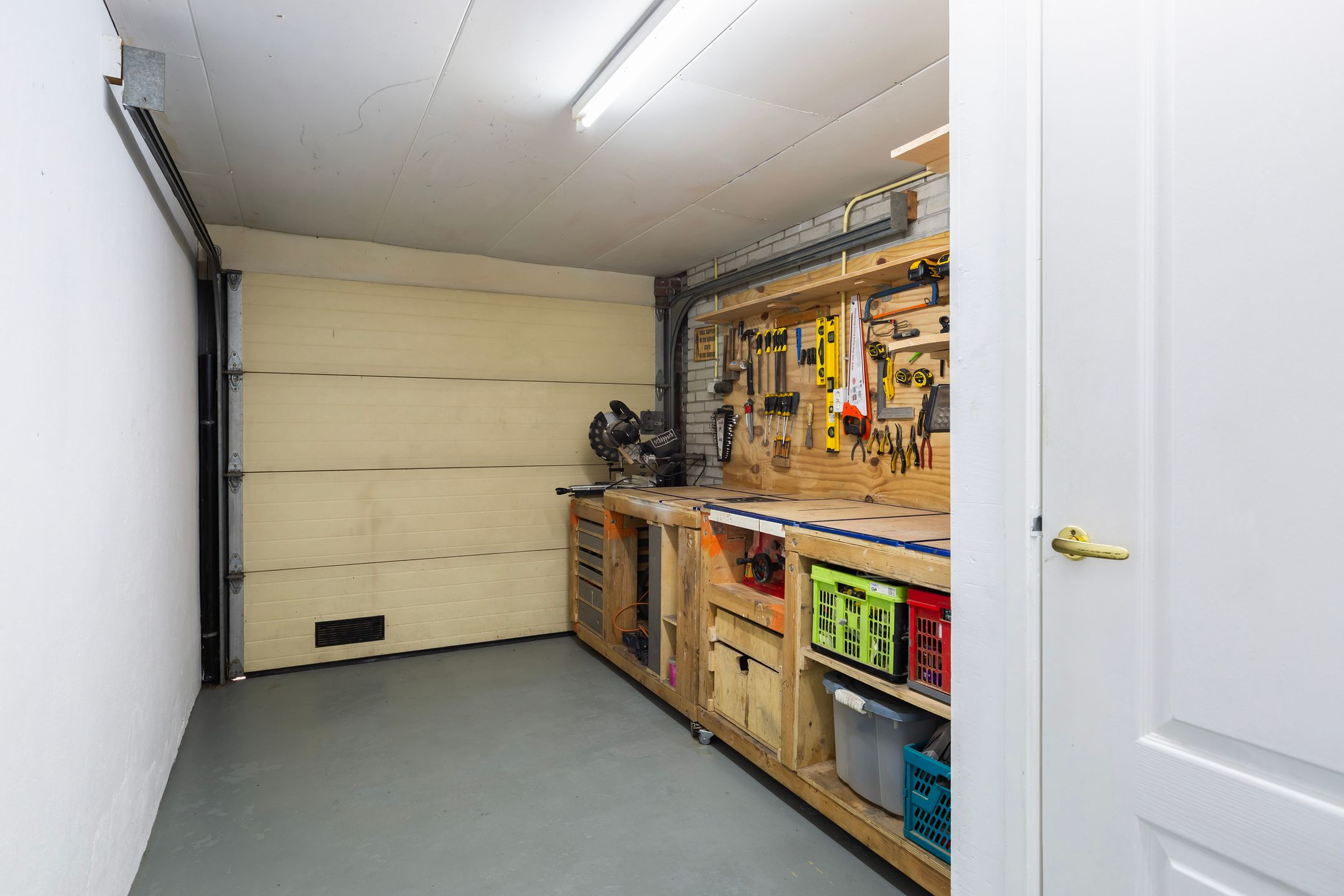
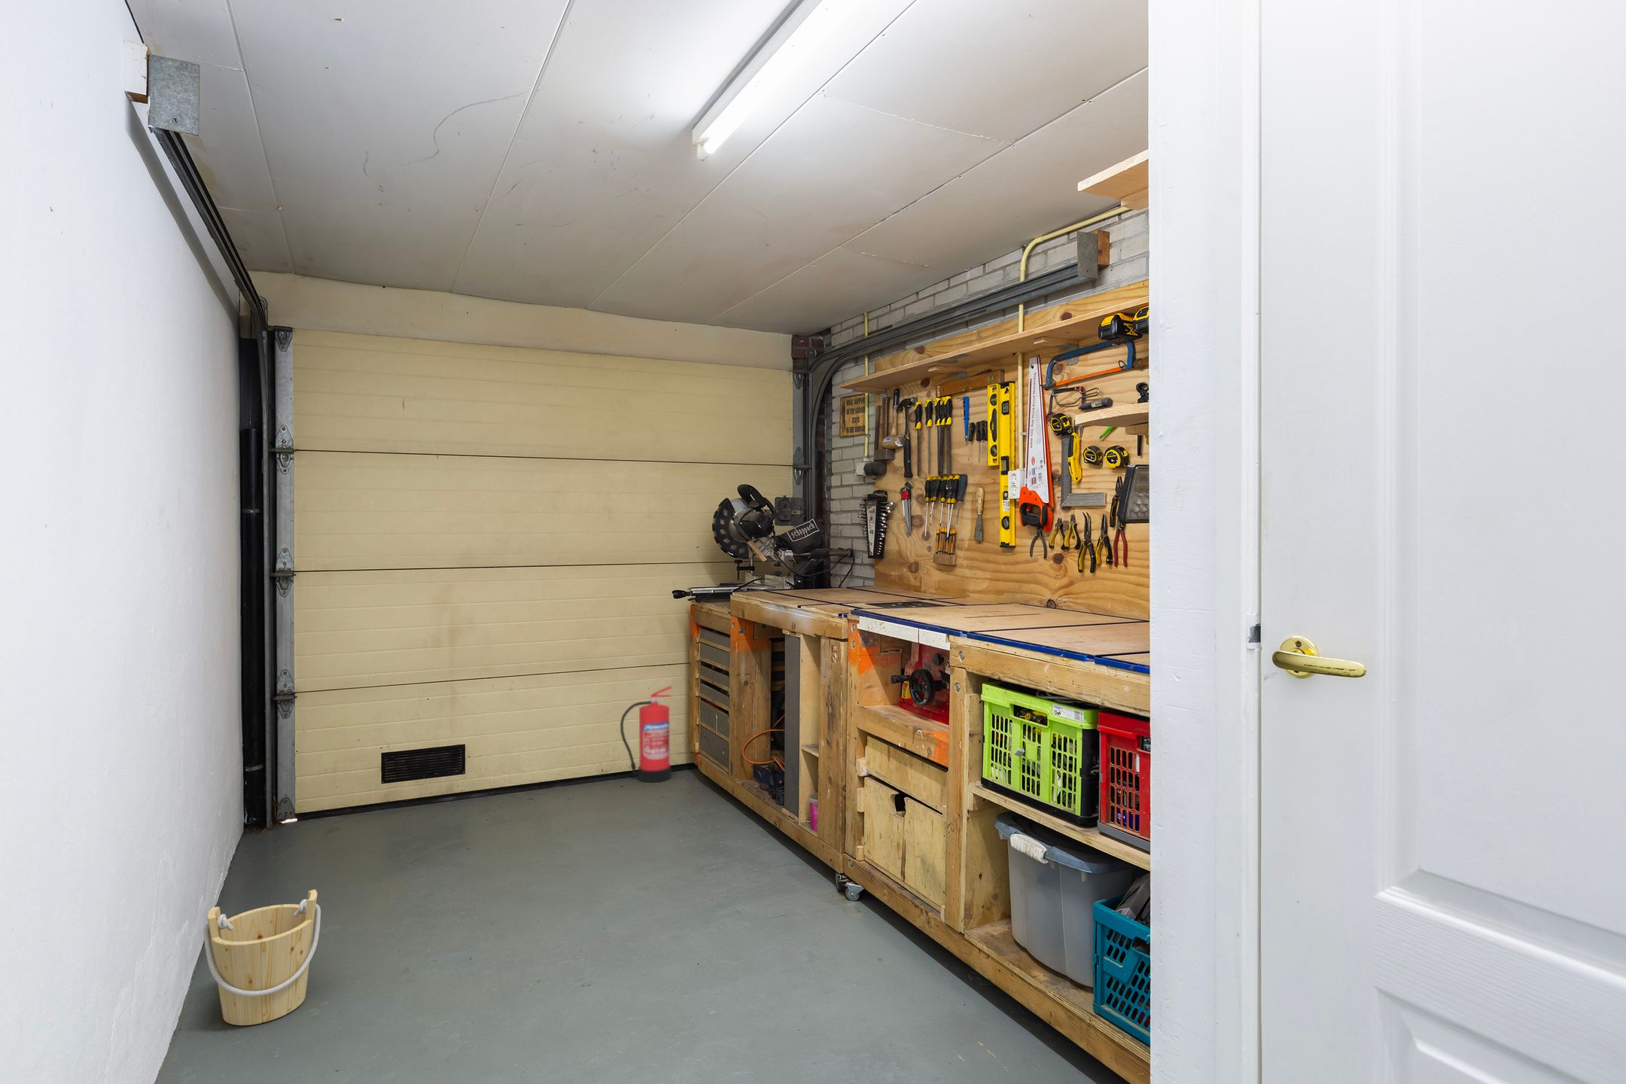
+ fire extinguisher [619,685,673,783]
+ bucket [202,889,322,1026]
